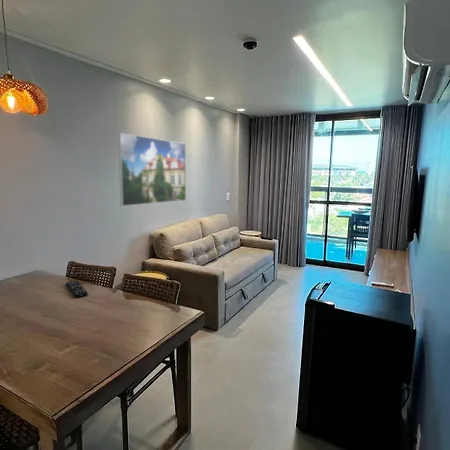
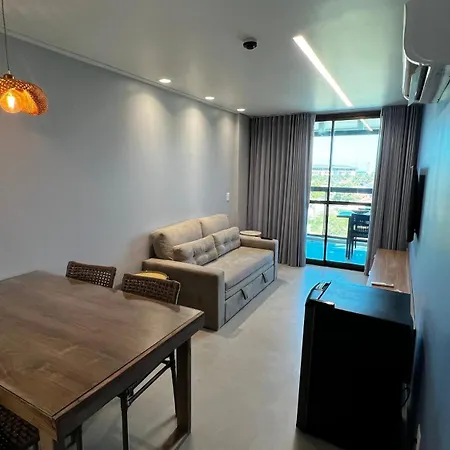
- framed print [117,132,187,207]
- remote control [65,280,89,299]
